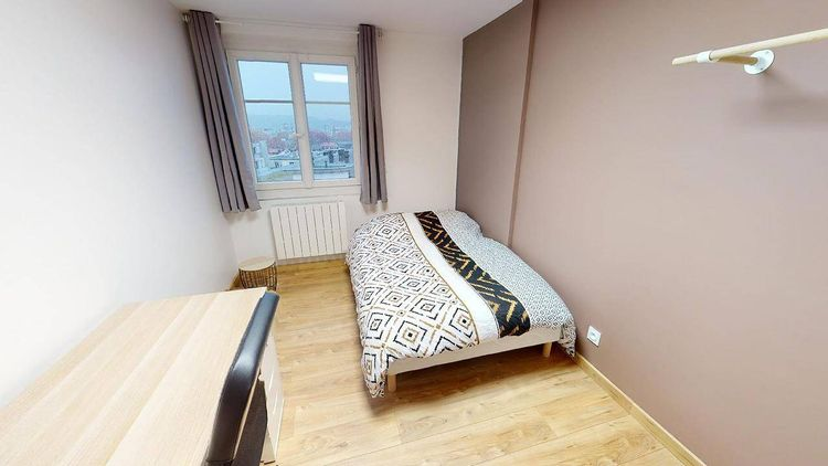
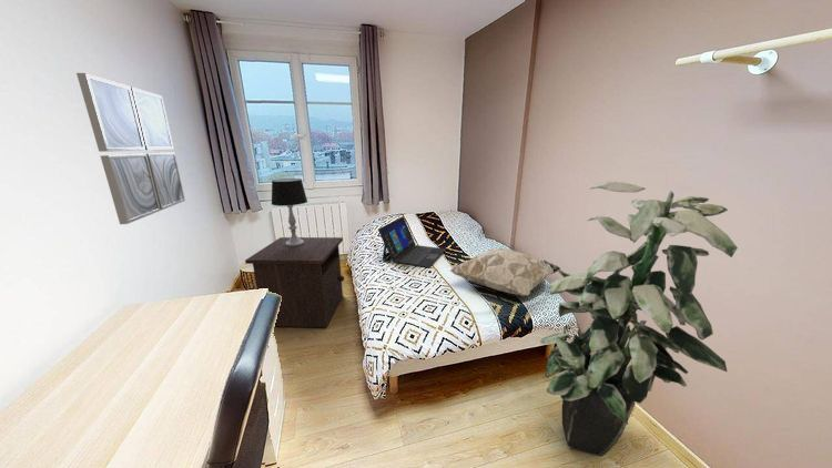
+ table lamp [271,177,308,247]
+ nightstand [244,236,345,328]
+ wall art [75,72,186,225]
+ indoor plant [539,181,739,458]
+ decorative pillow [449,247,561,297]
+ laptop [377,215,447,268]
